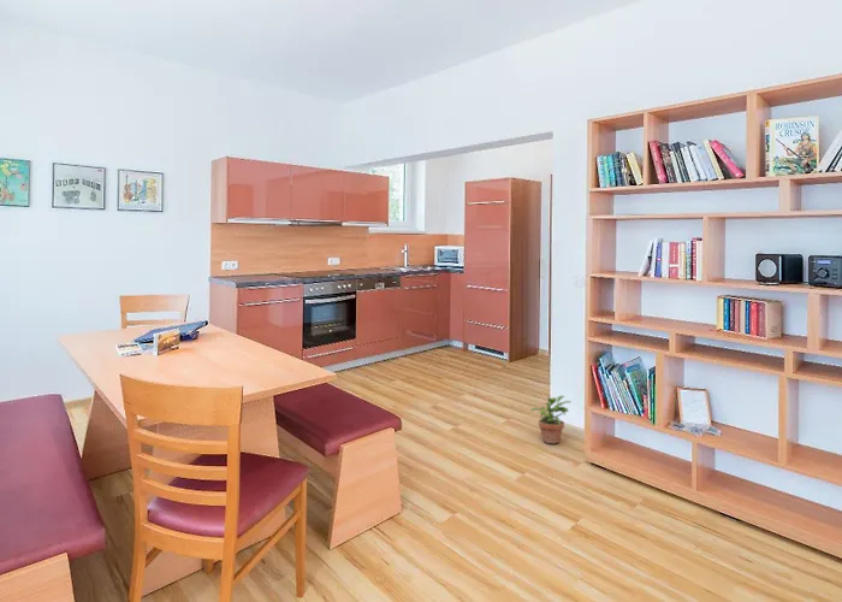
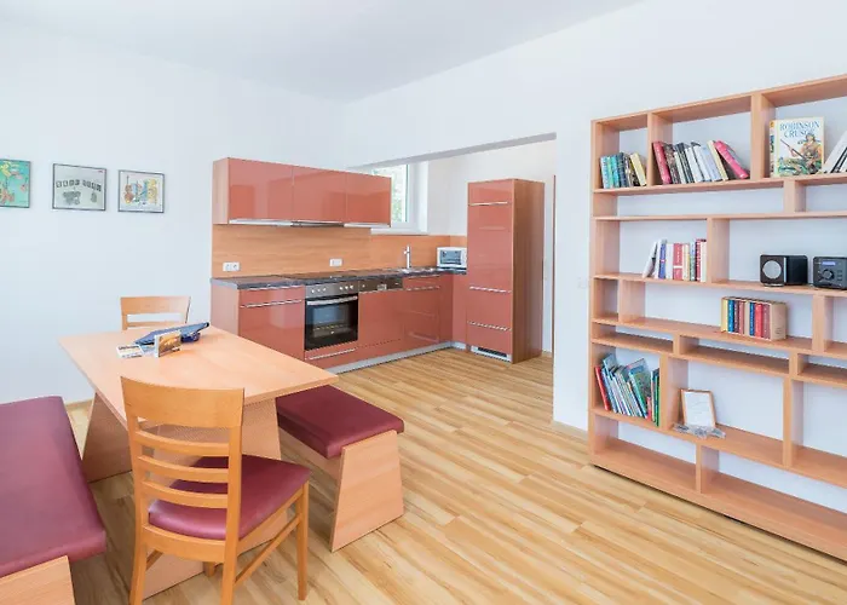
- potted plant [529,395,573,444]
